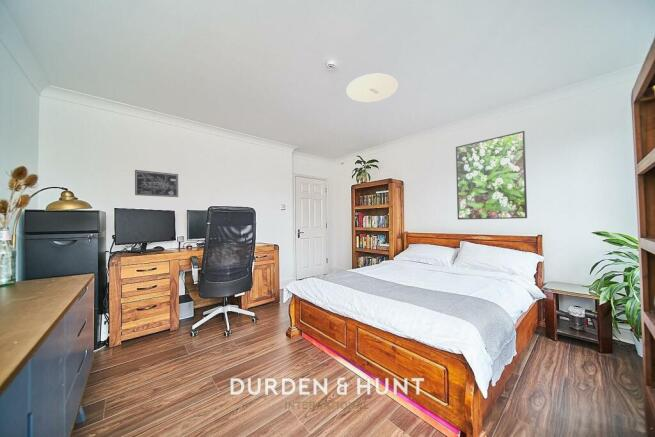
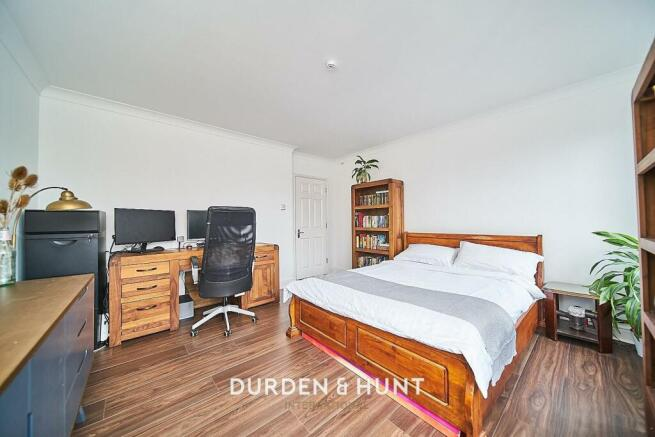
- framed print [455,130,528,221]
- ceiling light [345,73,399,103]
- wall art [134,169,179,198]
